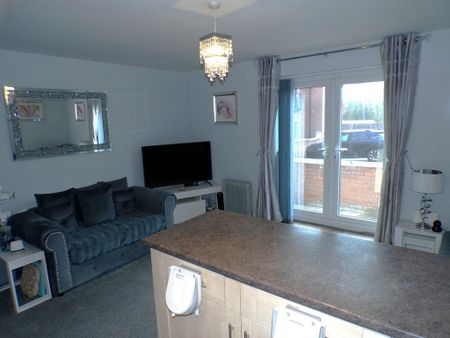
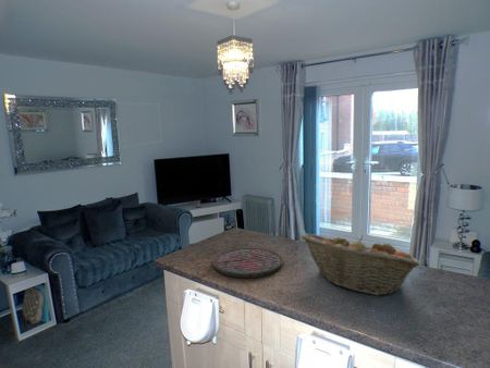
+ cutting board [212,247,284,279]
+ fruit basket [301,232,421,296]
